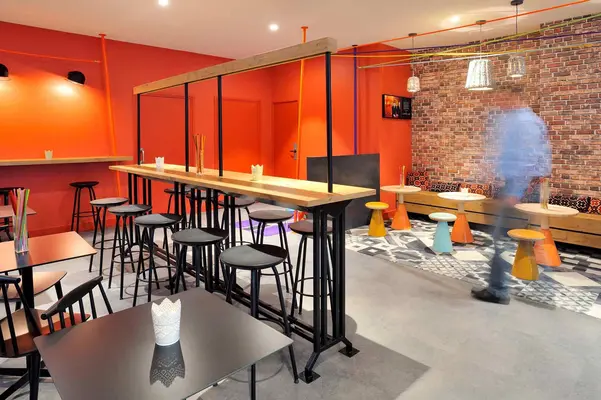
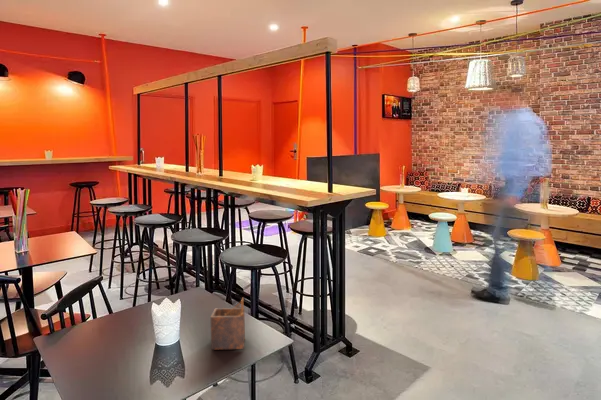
+ napkin holder [210,296,246,351]
